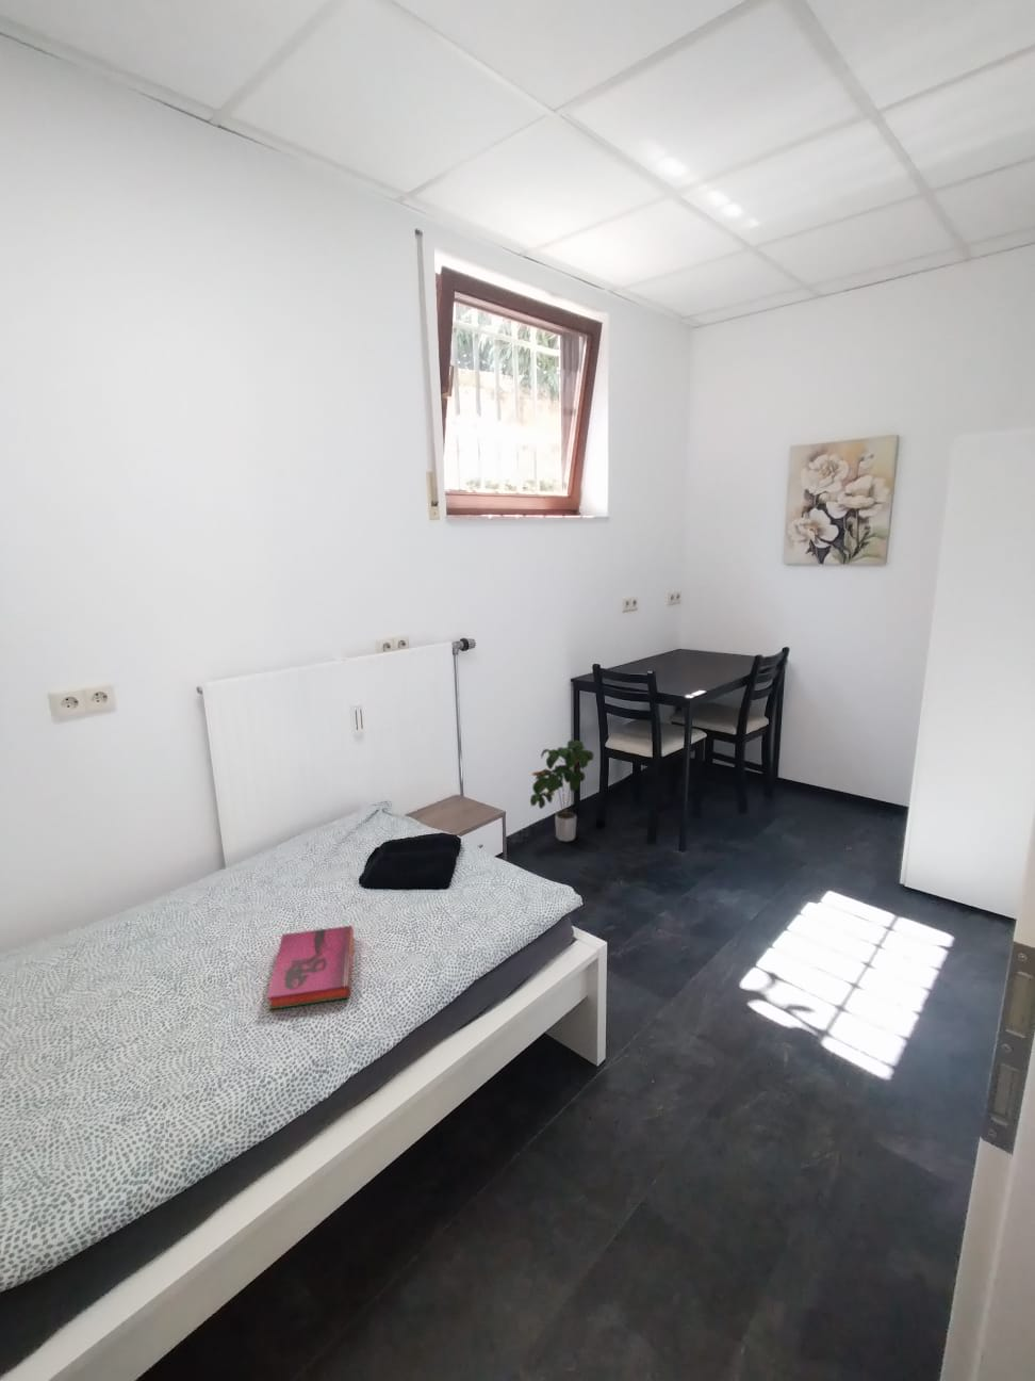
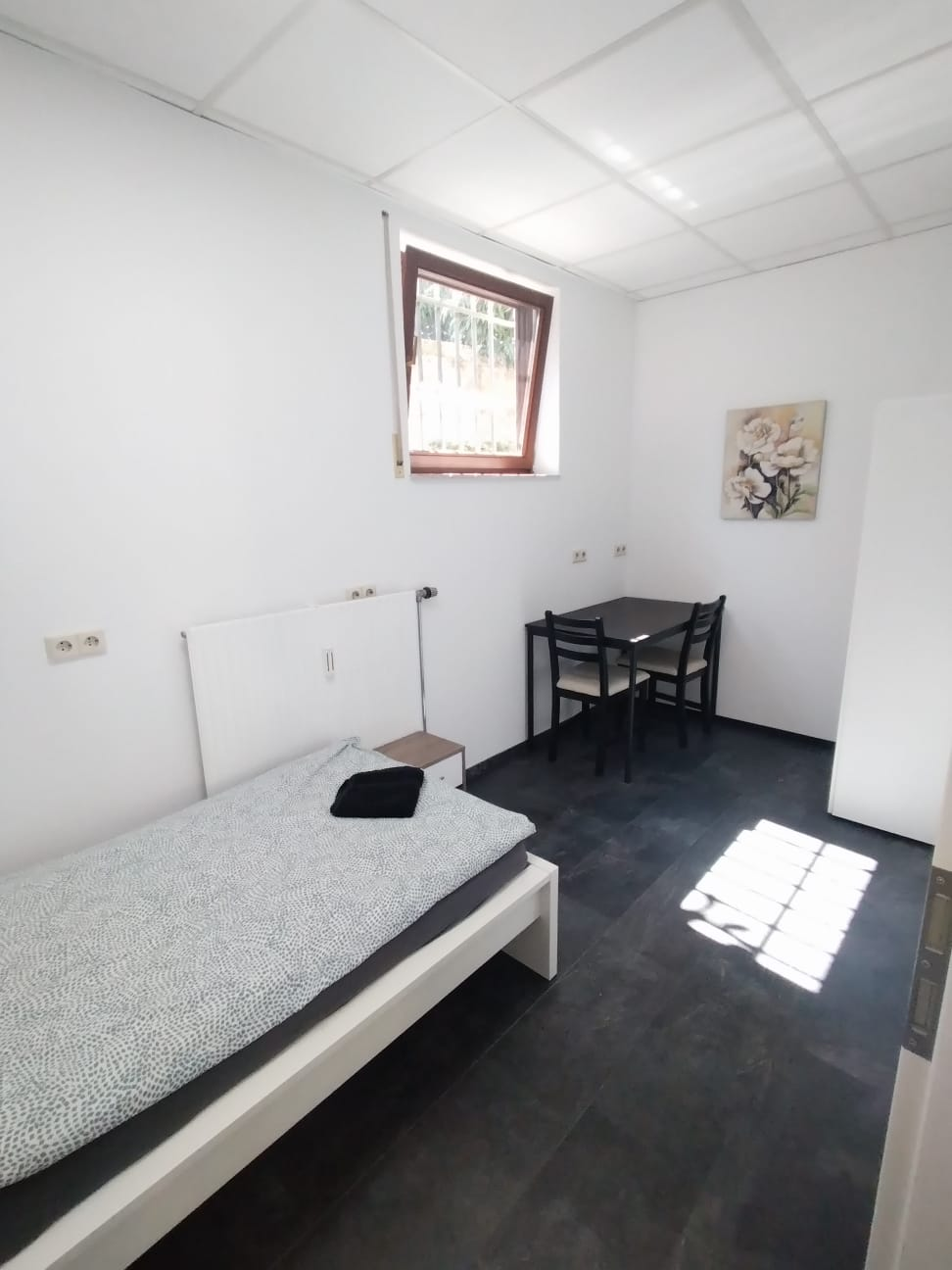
- potted plant [529,739,595,843]
- hardback book [266,924,354,1011]
